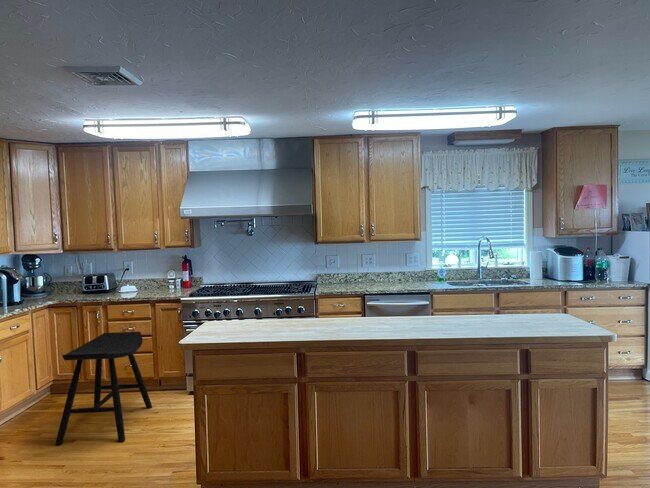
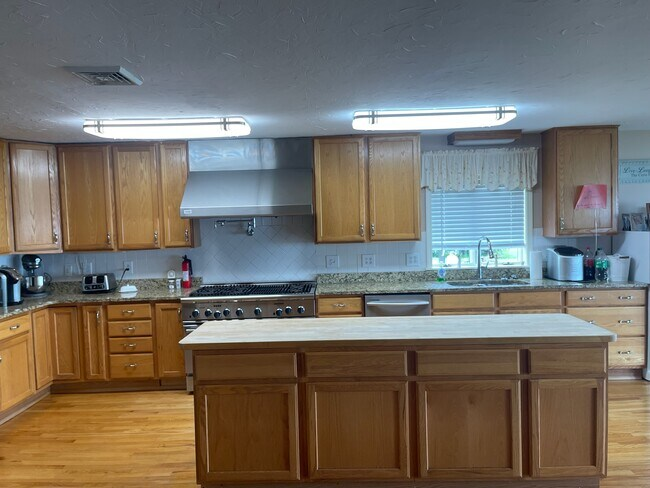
- stool [55,331,153,446]
